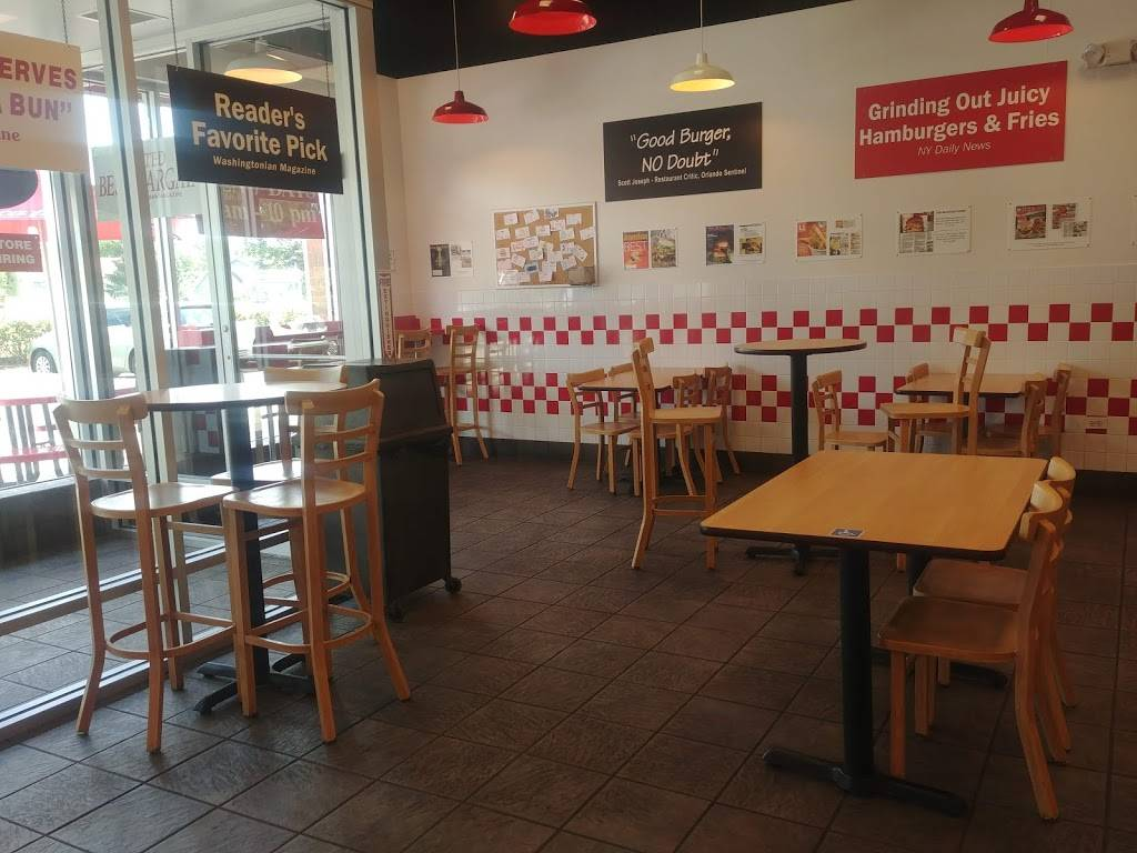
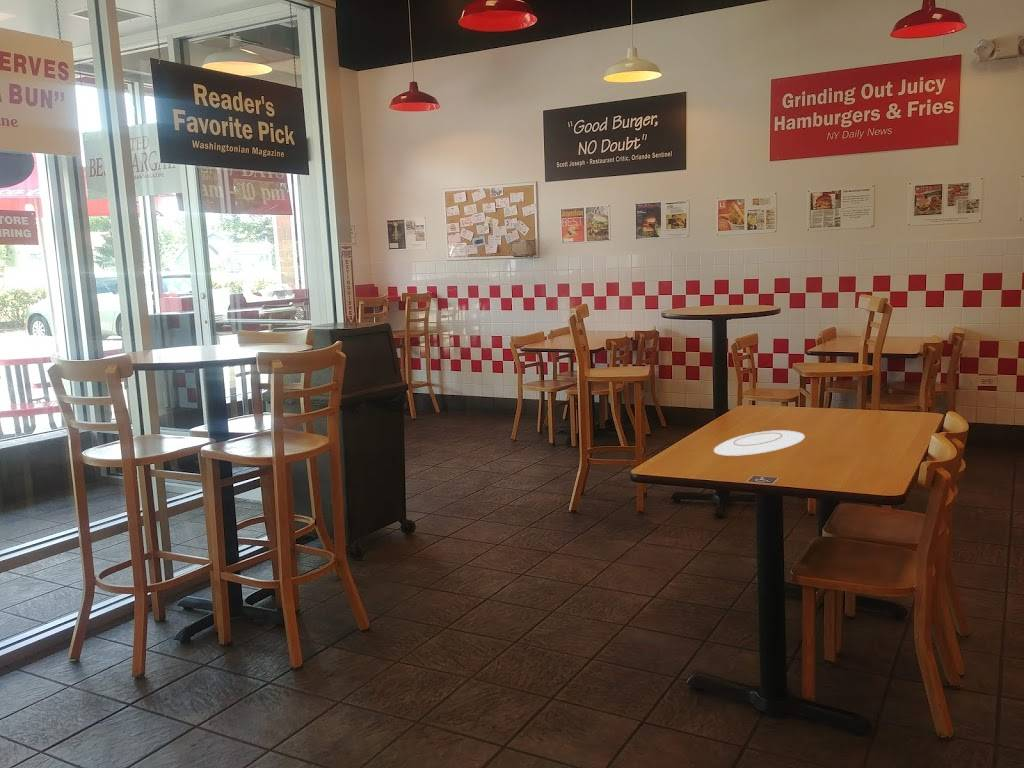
+ plate [713,429,805,457]
